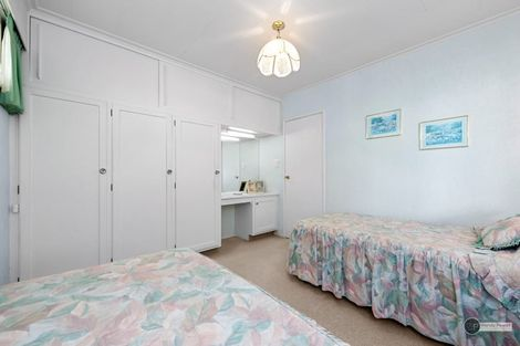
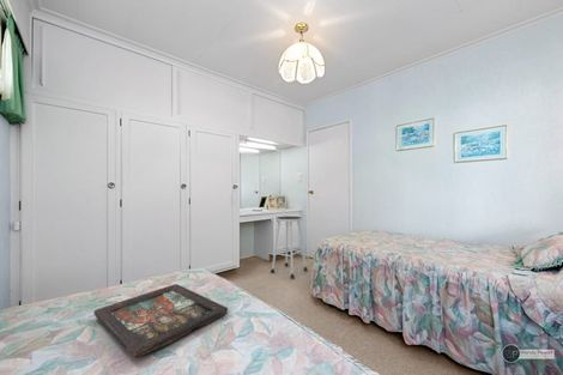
+ decorative tray [92,283,229,357]
+ stool [270,214,309,279]
